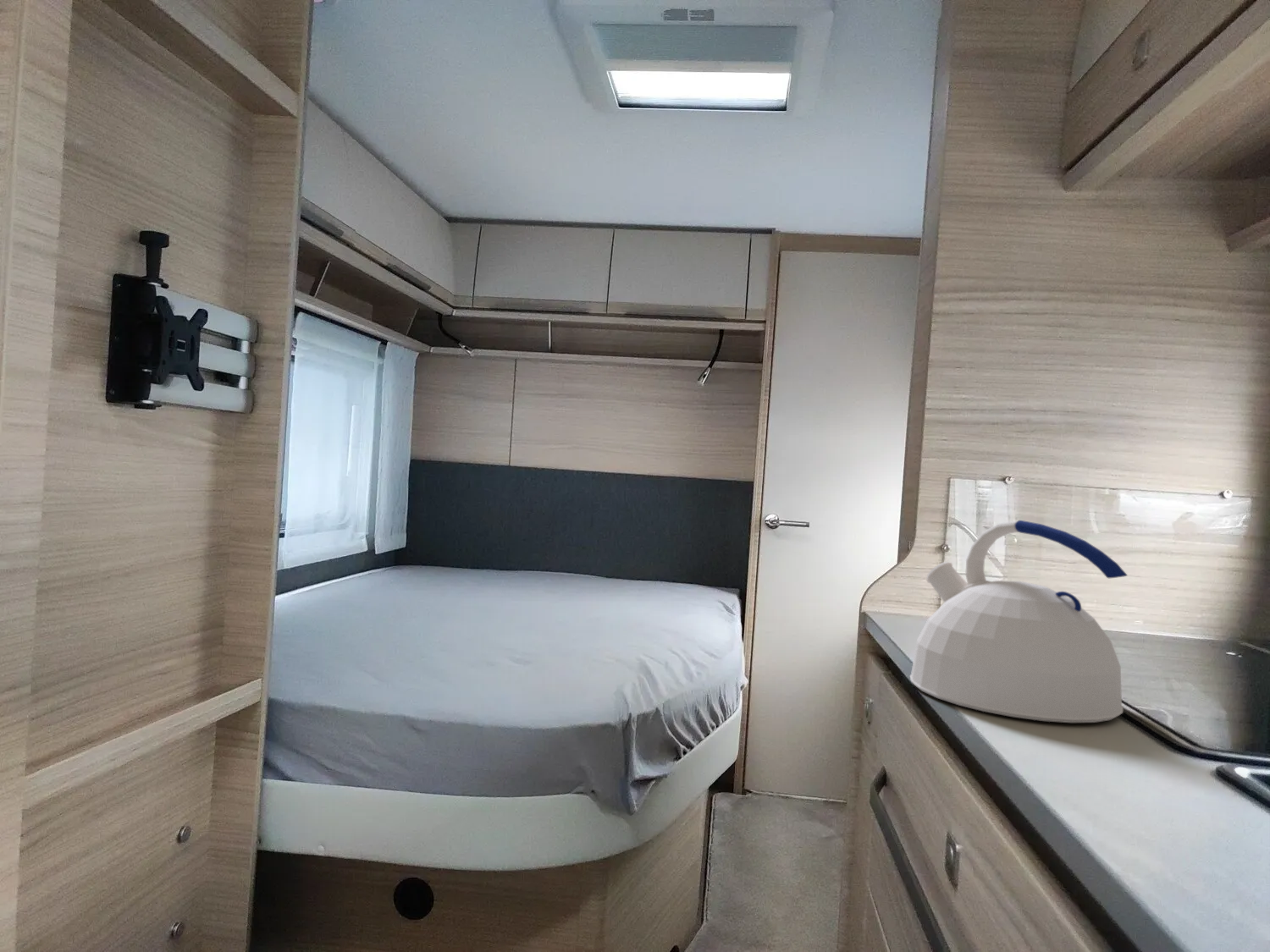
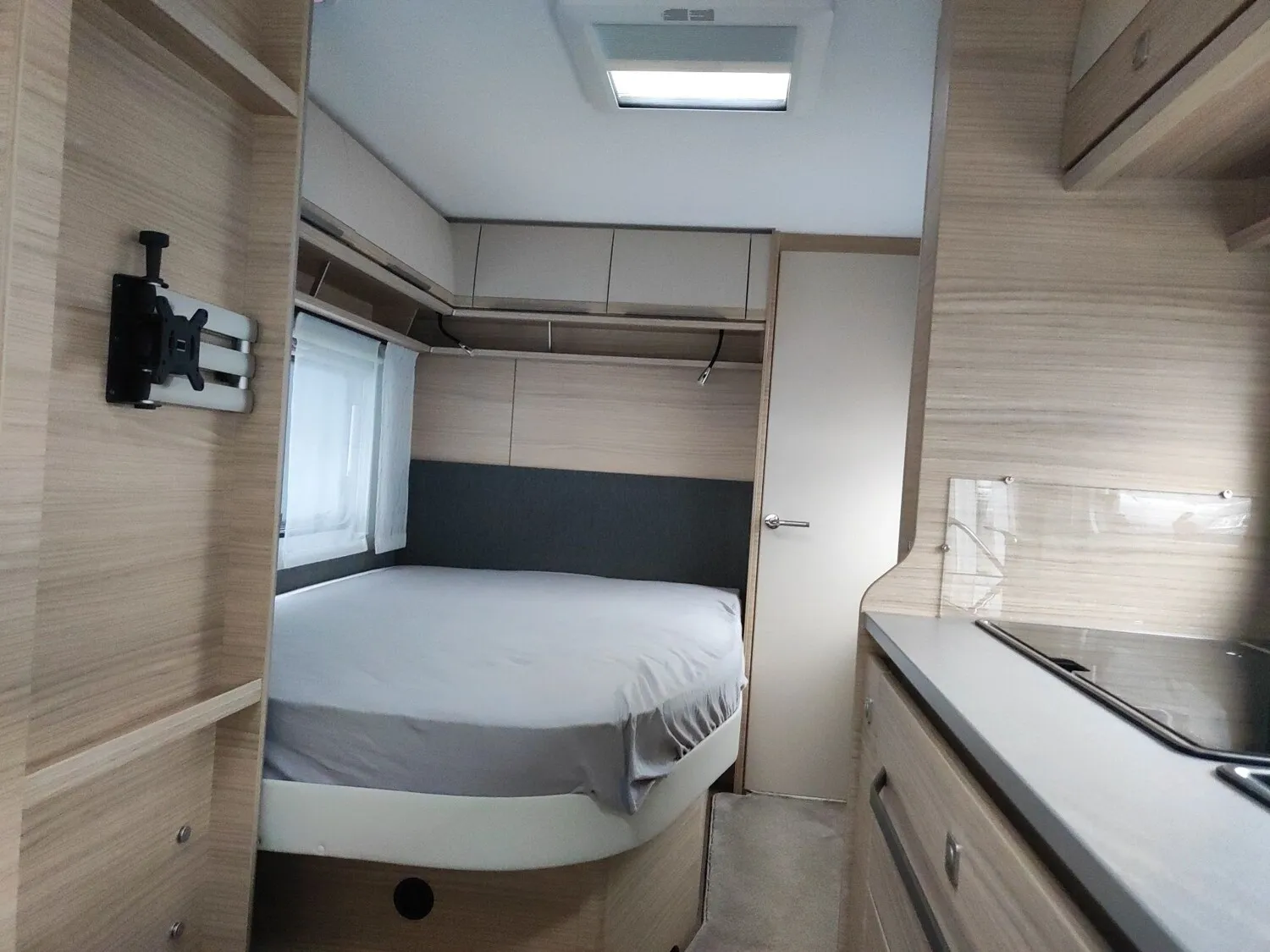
- kettle [909,520,1129,724]
